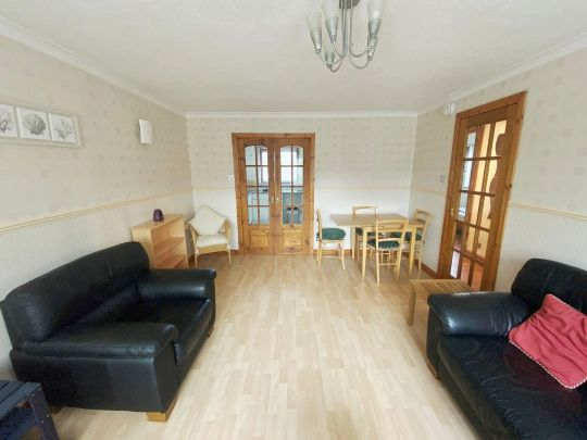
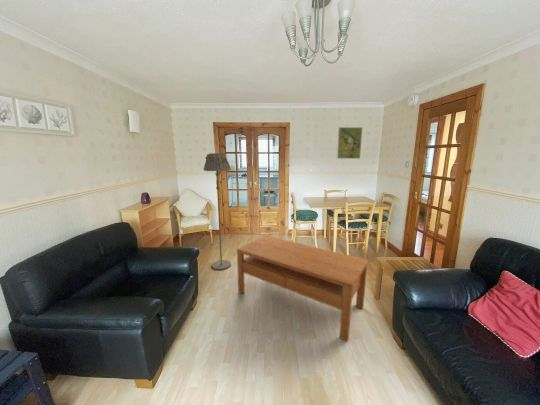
+ floor lamp [202,152,232,271]
+ coffee table [236,234,369,342]
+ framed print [336,126,363,160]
